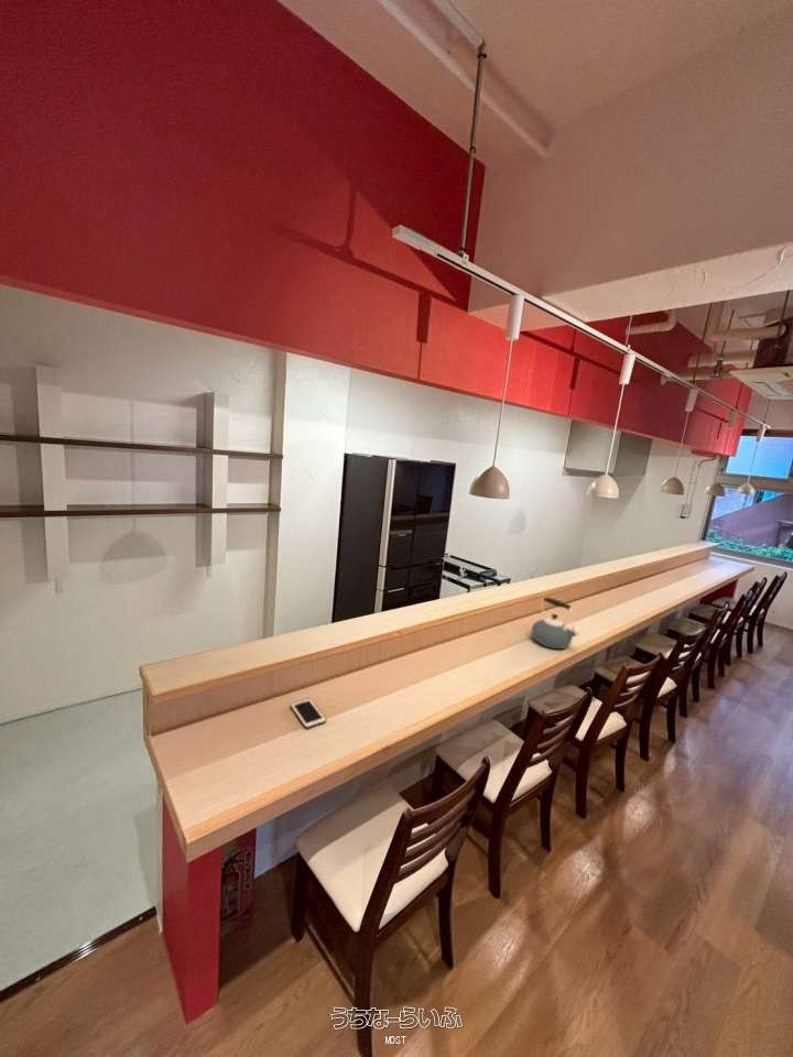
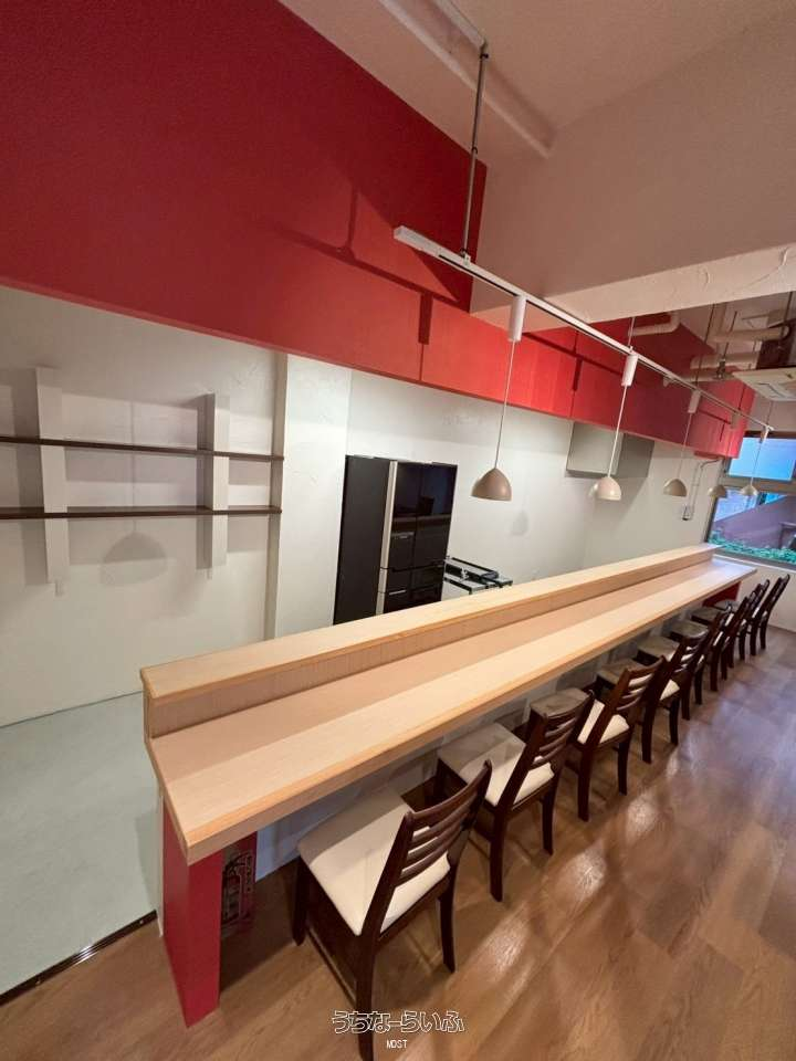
- cell phone [290,697,327,730]
- kettle [531,597,582,650]
